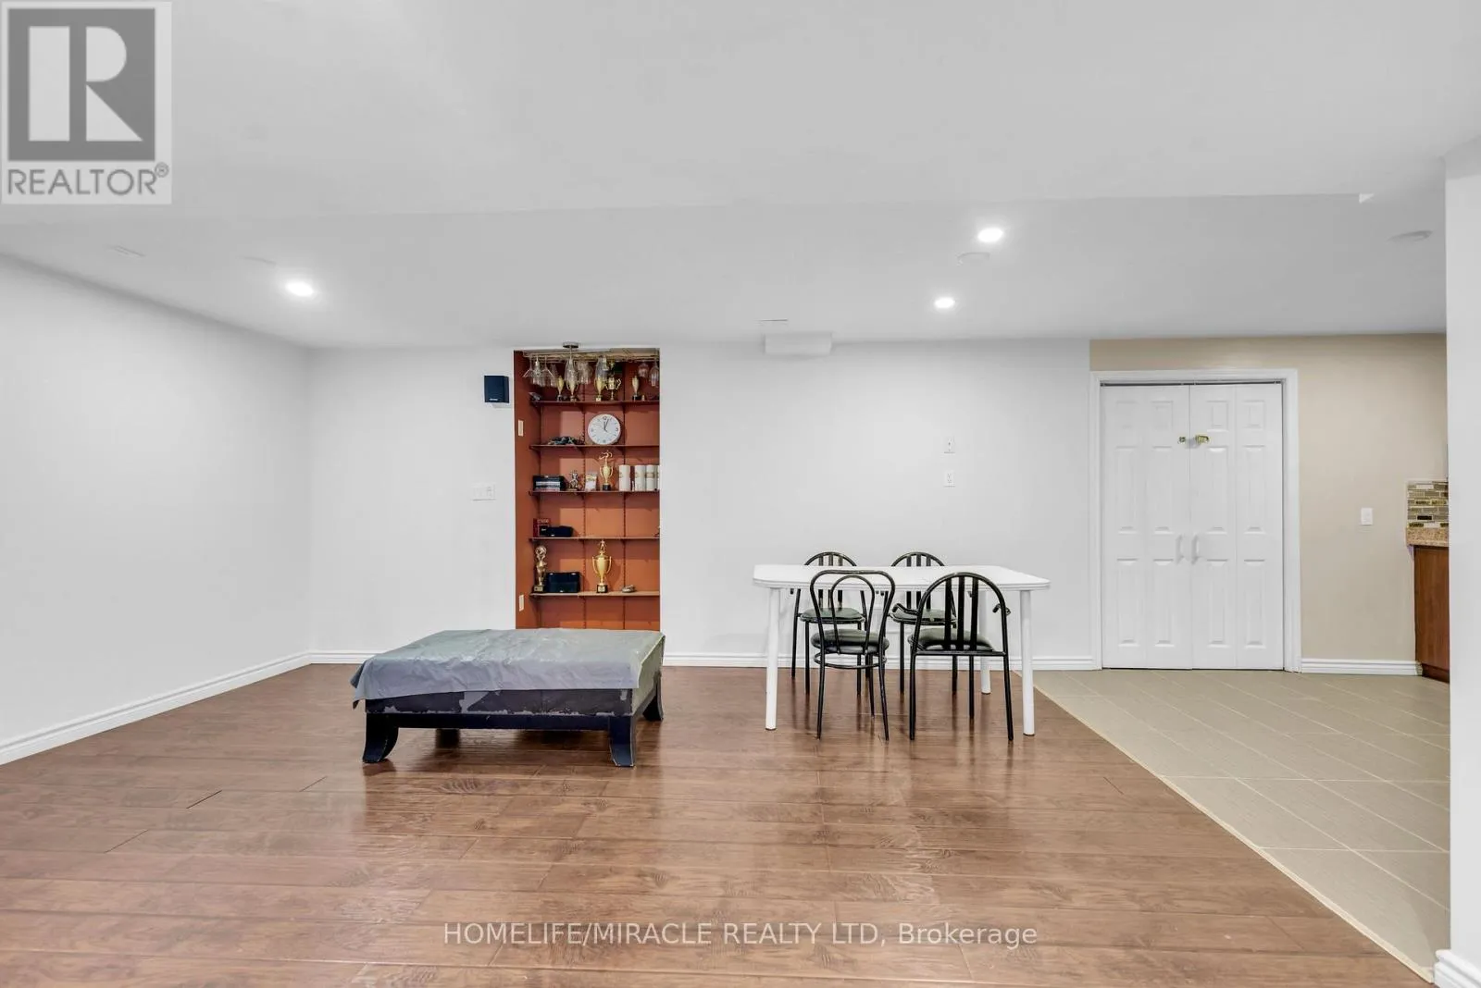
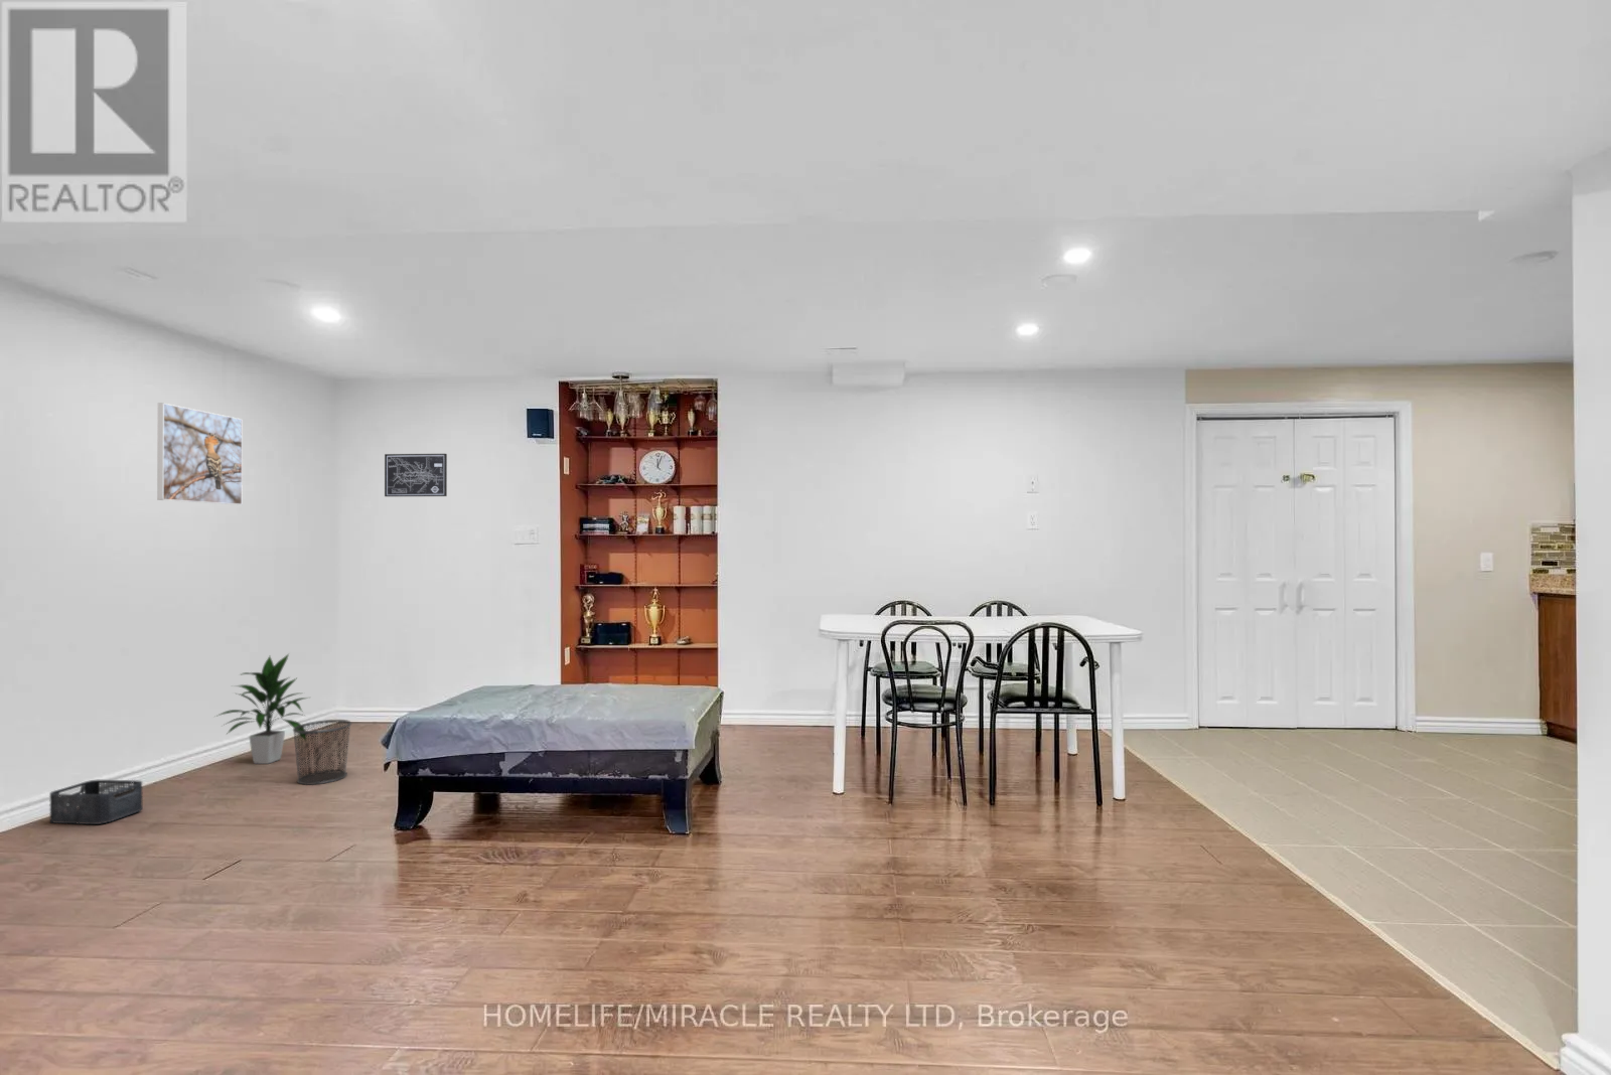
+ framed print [156,402,244,506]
+ indoor plant [211,651,311,765]
+ waste bin [291,719,353,786]
+ wall art [384,454,449,497]
+ storage bin [48,779,144,825]
